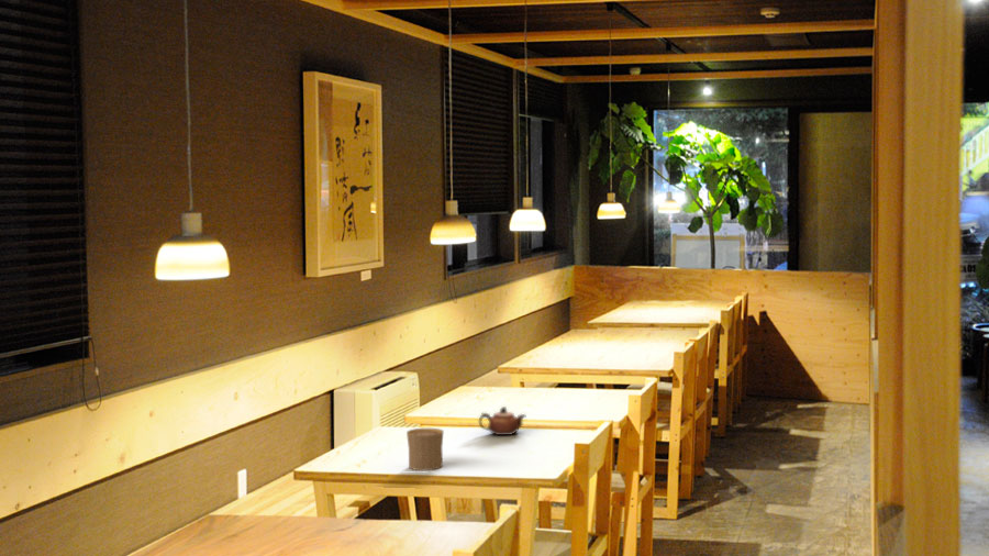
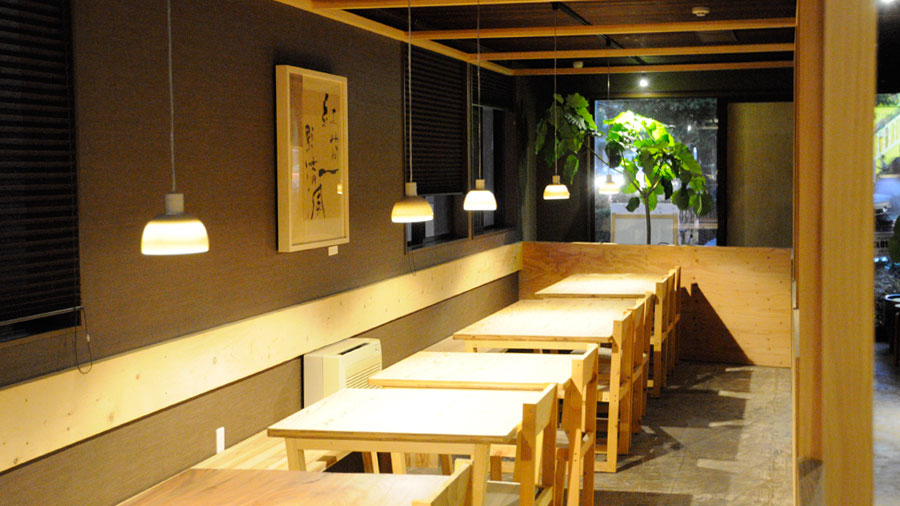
- teapot [478,405,526,436]
- cup [405,427,445,471]
